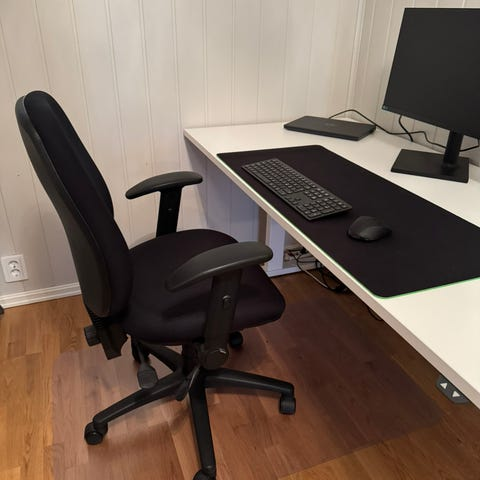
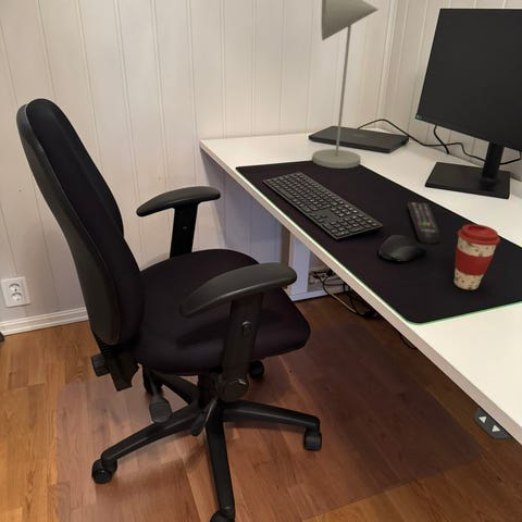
+ coffee cup [453,223,501,290]
+ desk lamp [311,0,380,170]
+ remote control [407,201,440,245]
